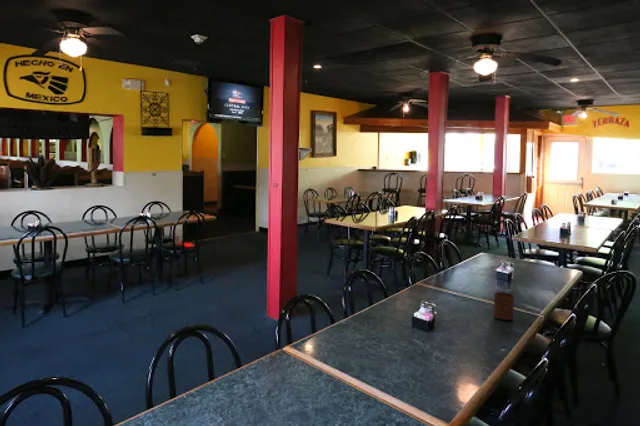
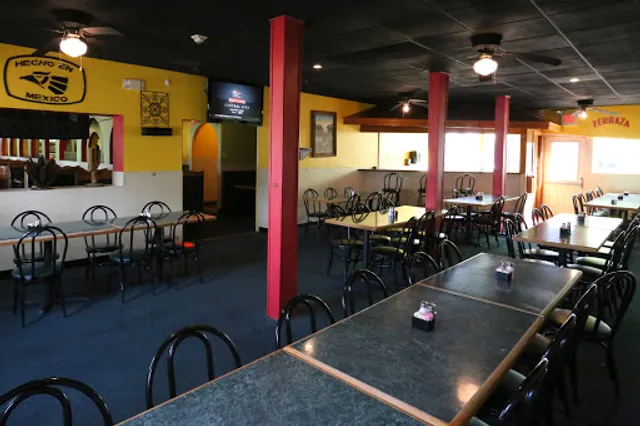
- cup [493,291,515,321]
